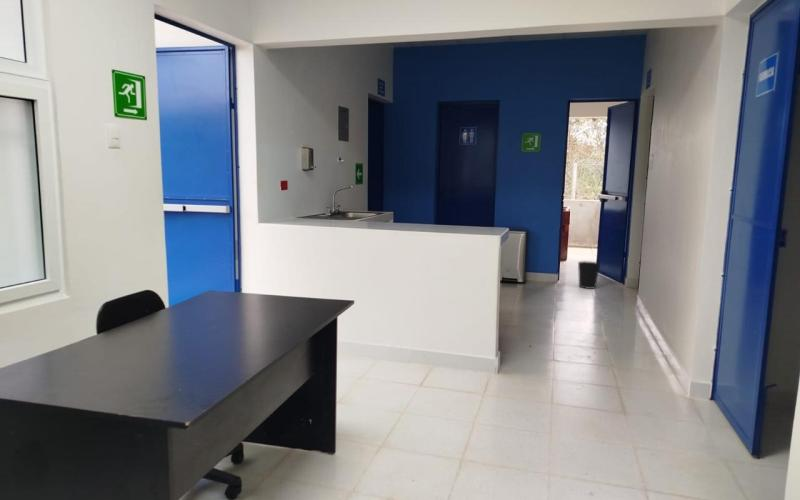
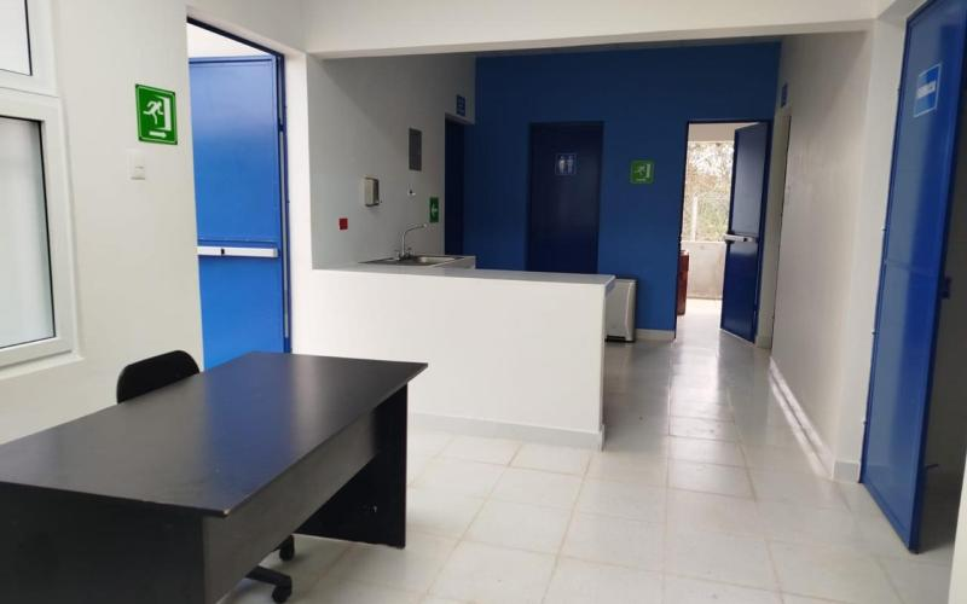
- wastebasket [577,260,601,290]
